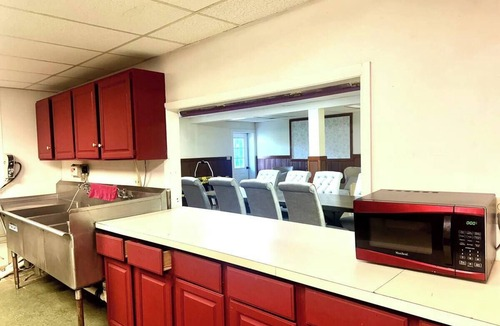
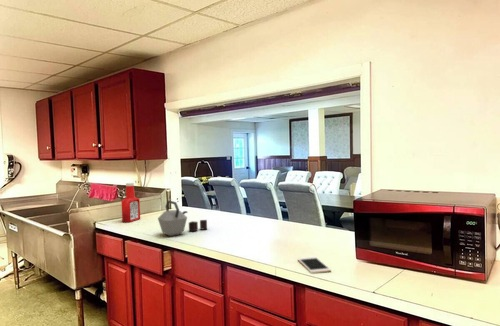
+ soap bottle [120,182,141,223]
+ kettle [157,199,208,237]
+ cell phone [296,256,332,274]
